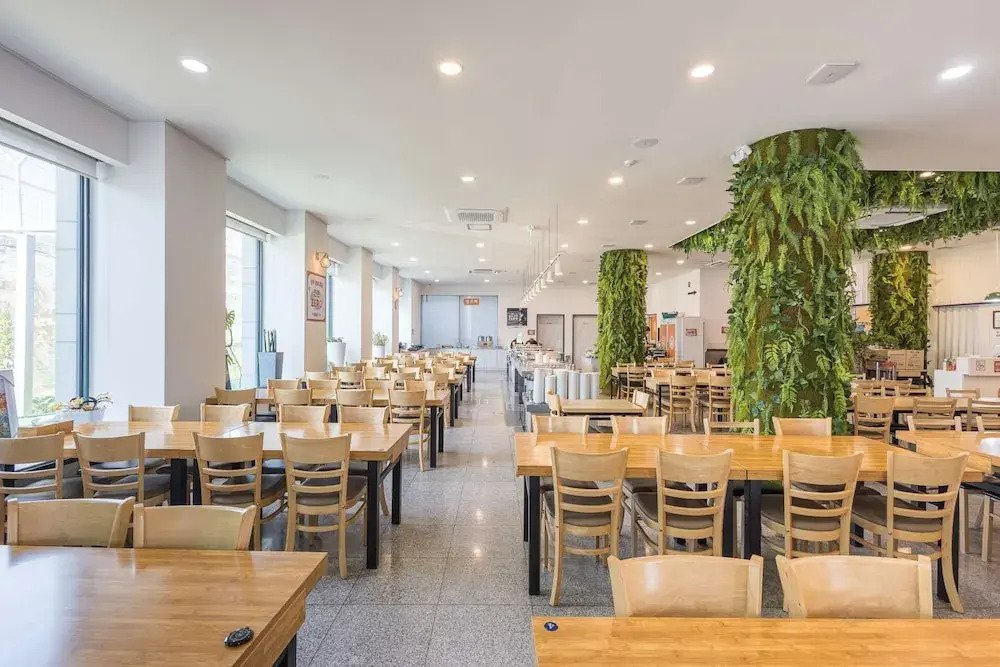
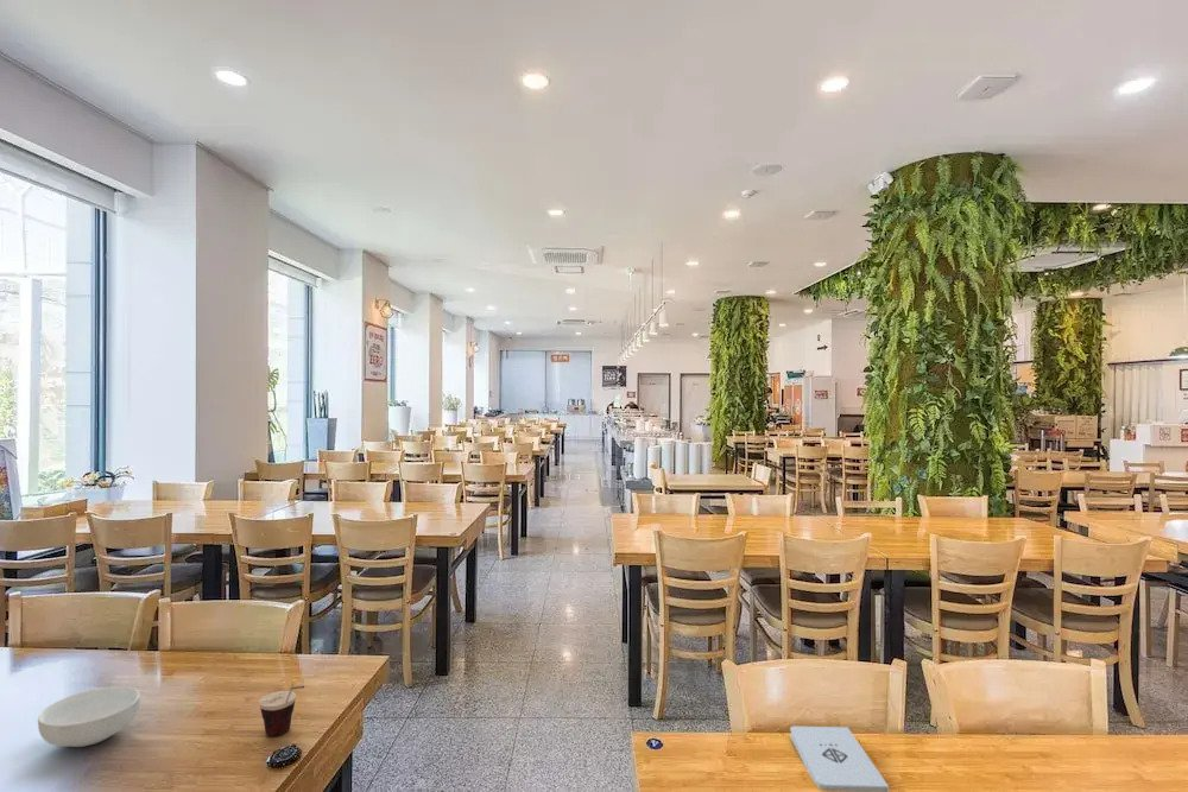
+ notepad [789,726,890,792]
+ cereal bowl [37,685,141,748]
+ cup [258,685,305,737]
